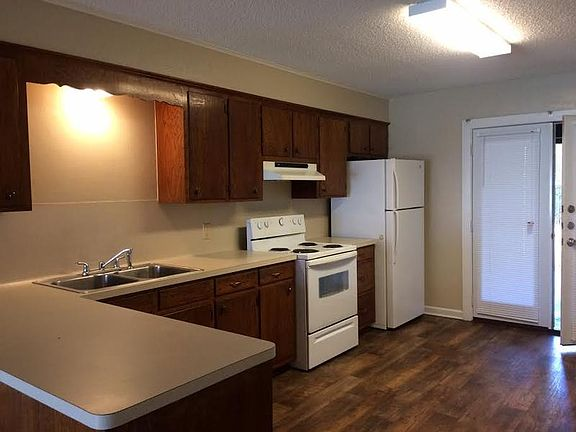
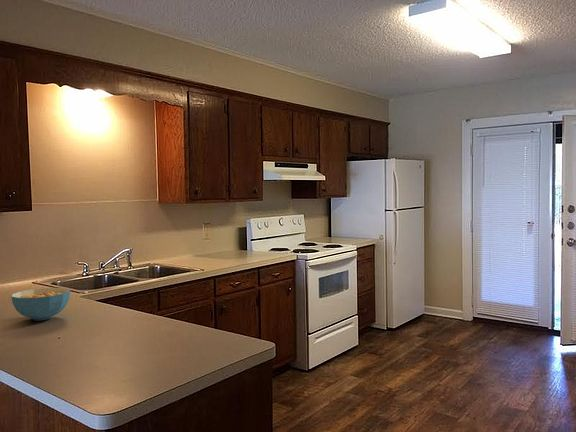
+ cereal bowl [10,287,71,322]
